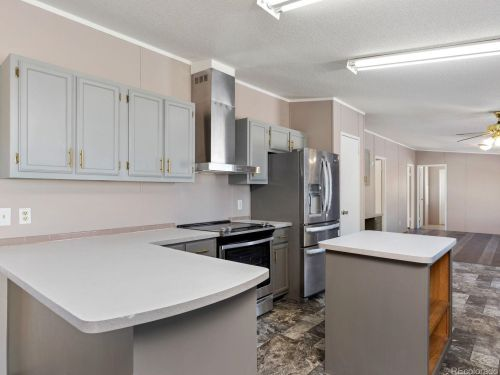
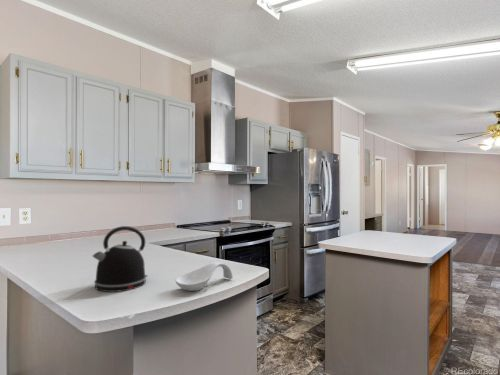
+ spoon rest [175,261,234,292]
+ kettle [91,225,149,293]
